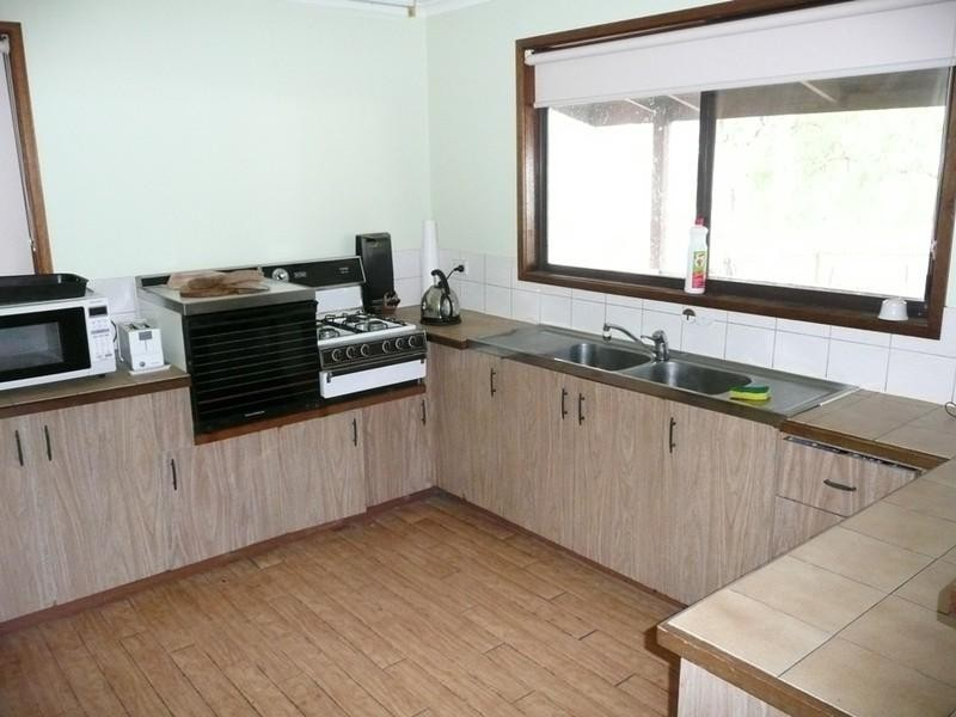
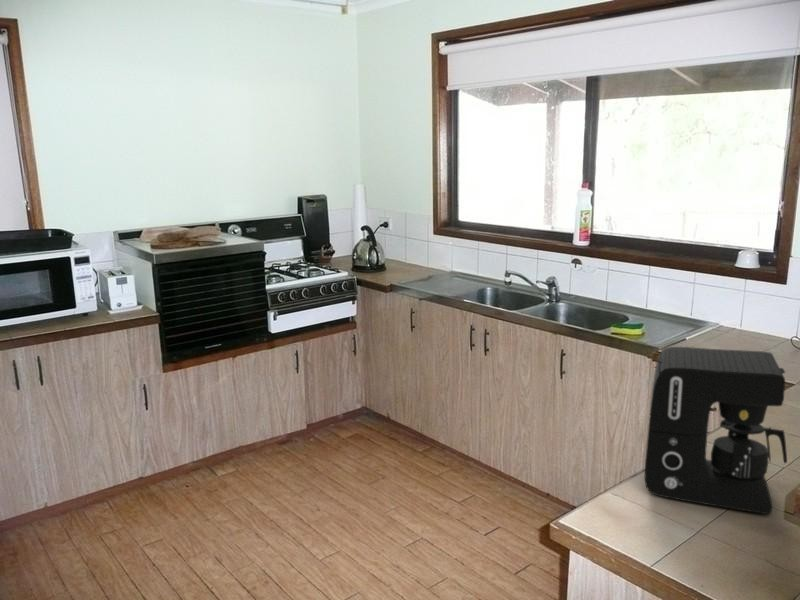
+ coffee maker [644,346,788,515]
